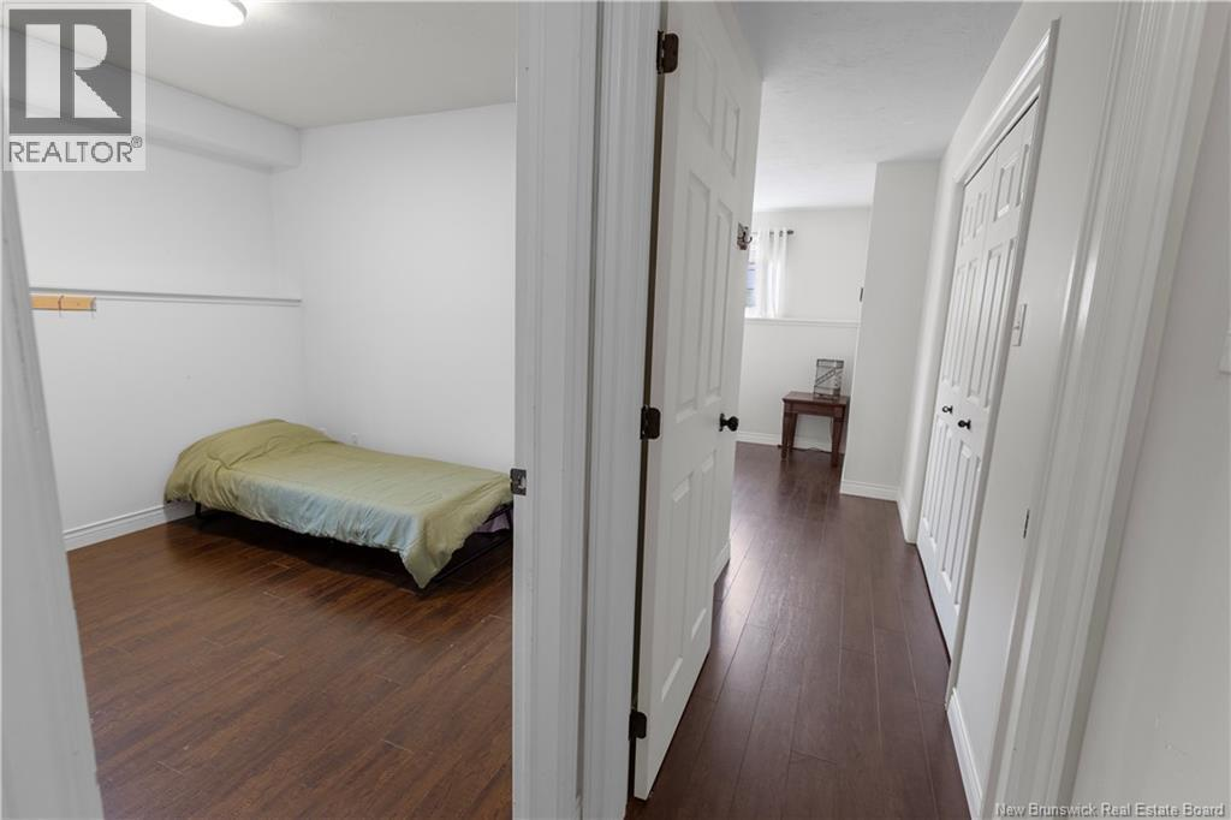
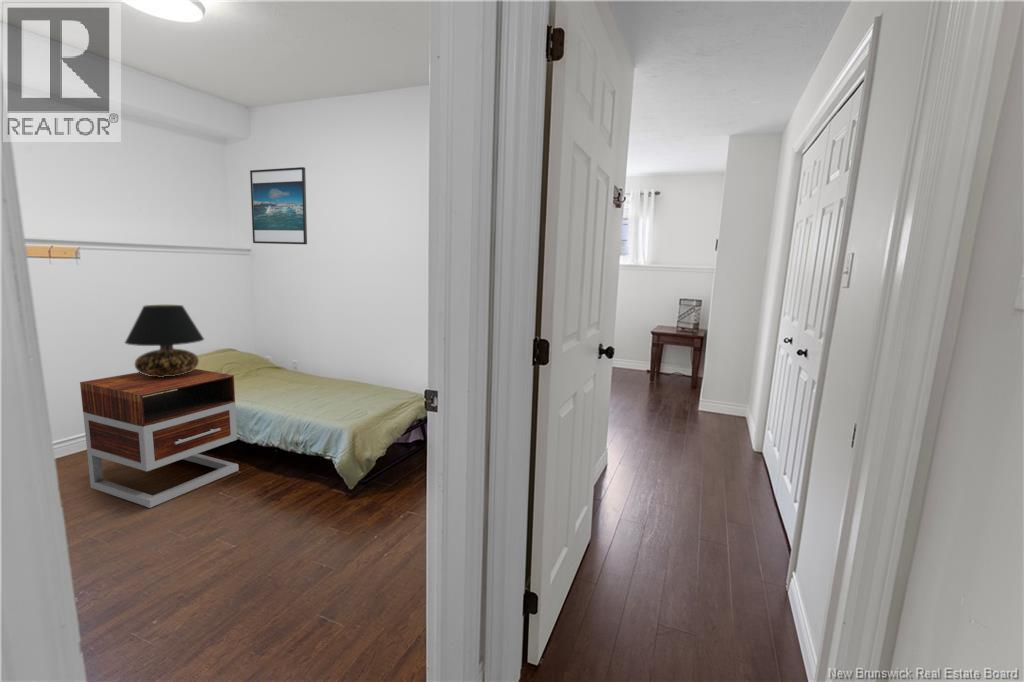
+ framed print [249,166,308,245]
+ nightstand [79,368,240,509]
+ table lamp [124,304,205,377]
